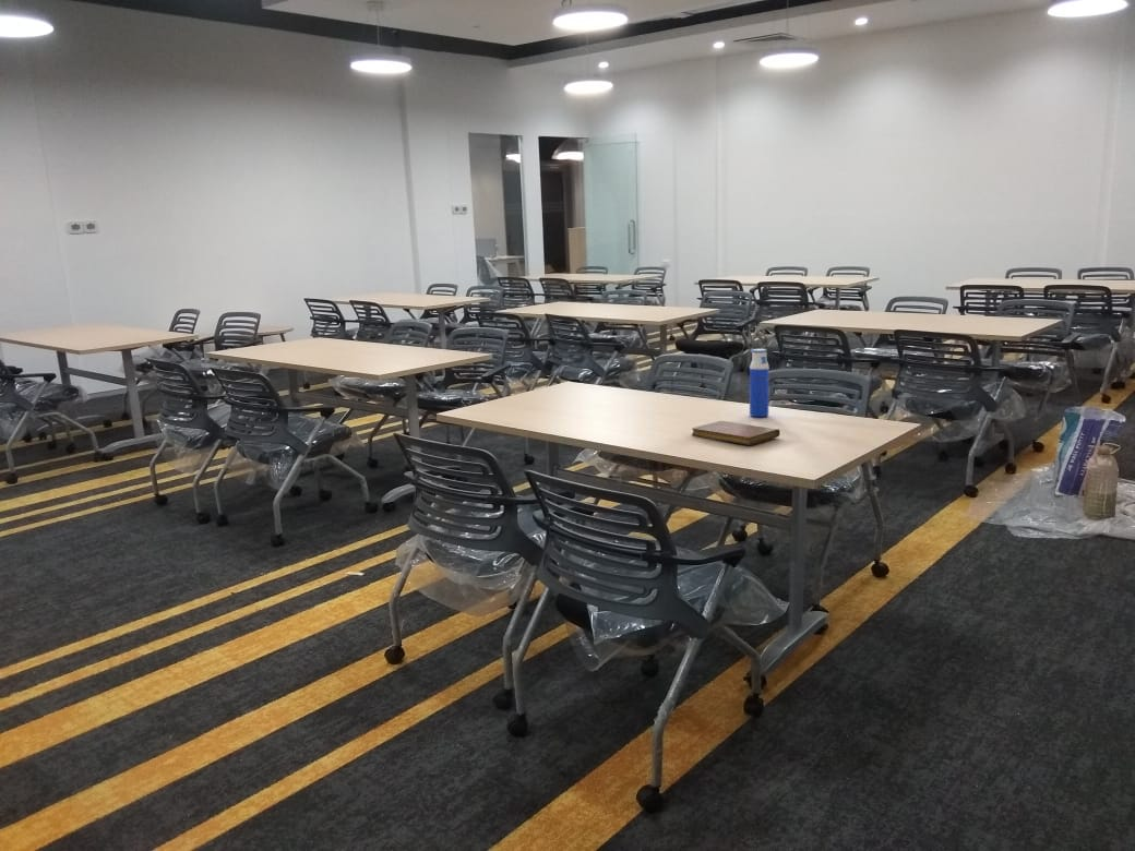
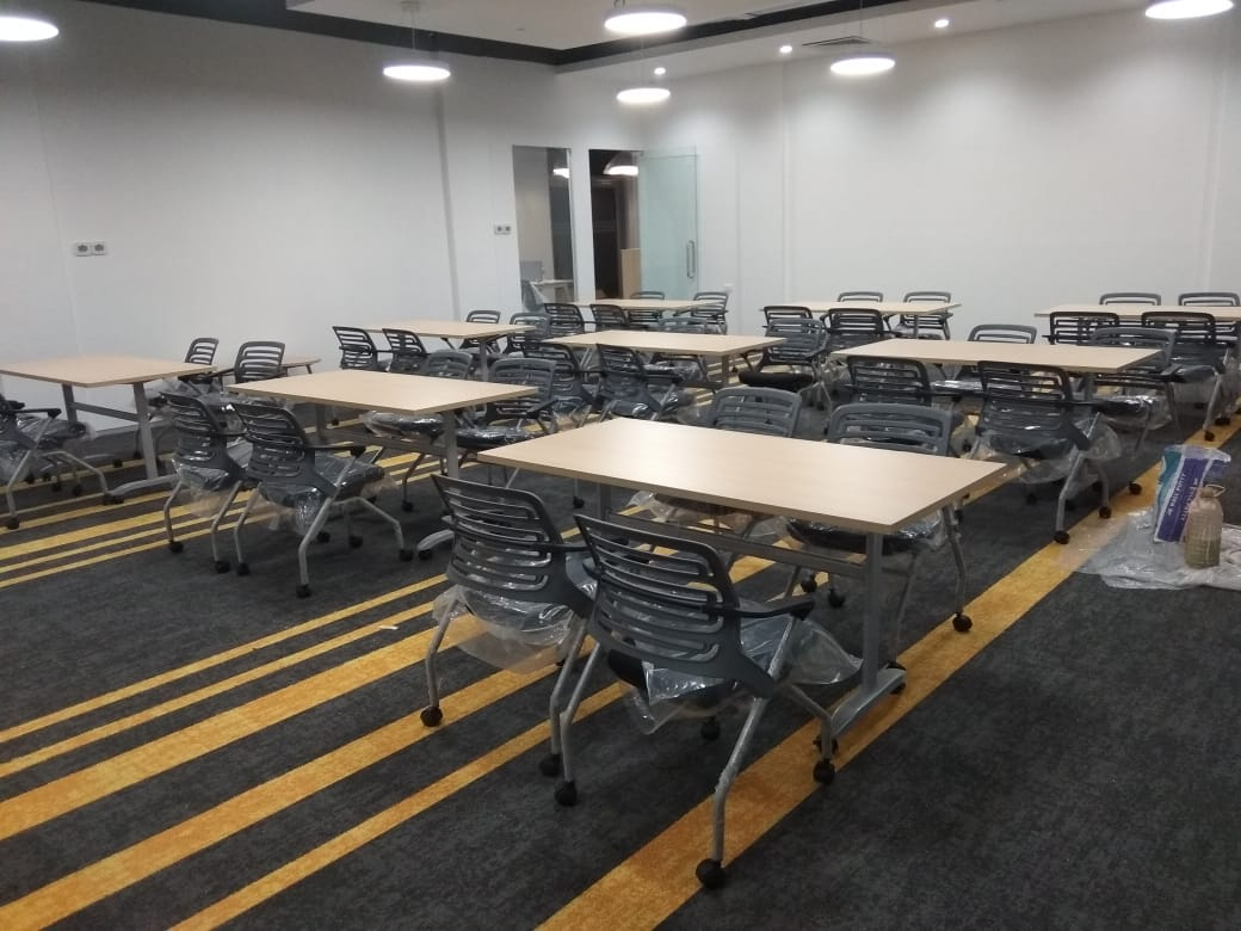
- notebook [691,420,781,446]
- water bottle [749,348,770,418]
